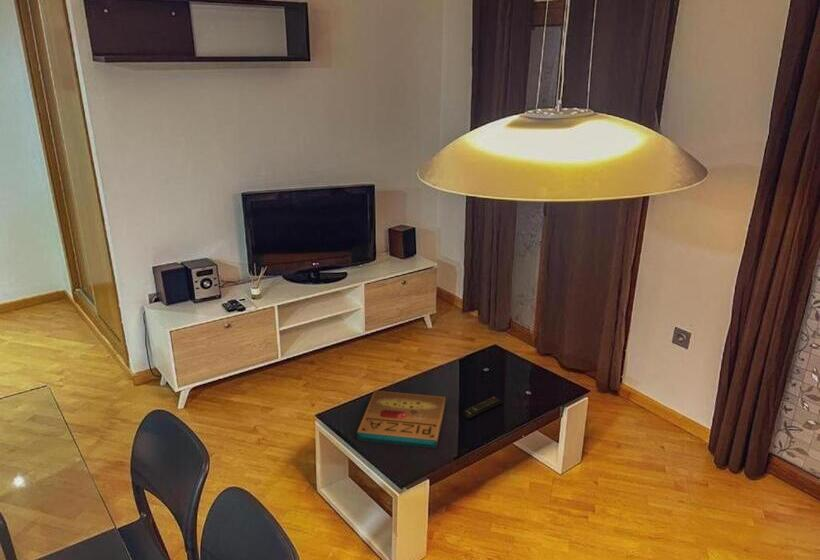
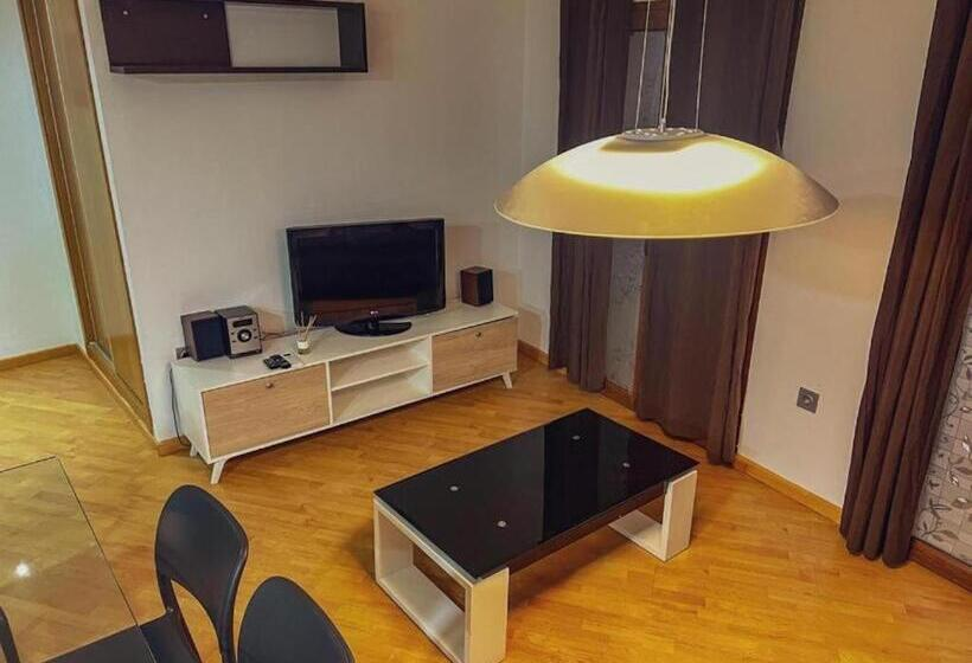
- remote control [460,395,504,421]
- pizza box [356,389,447,450]
